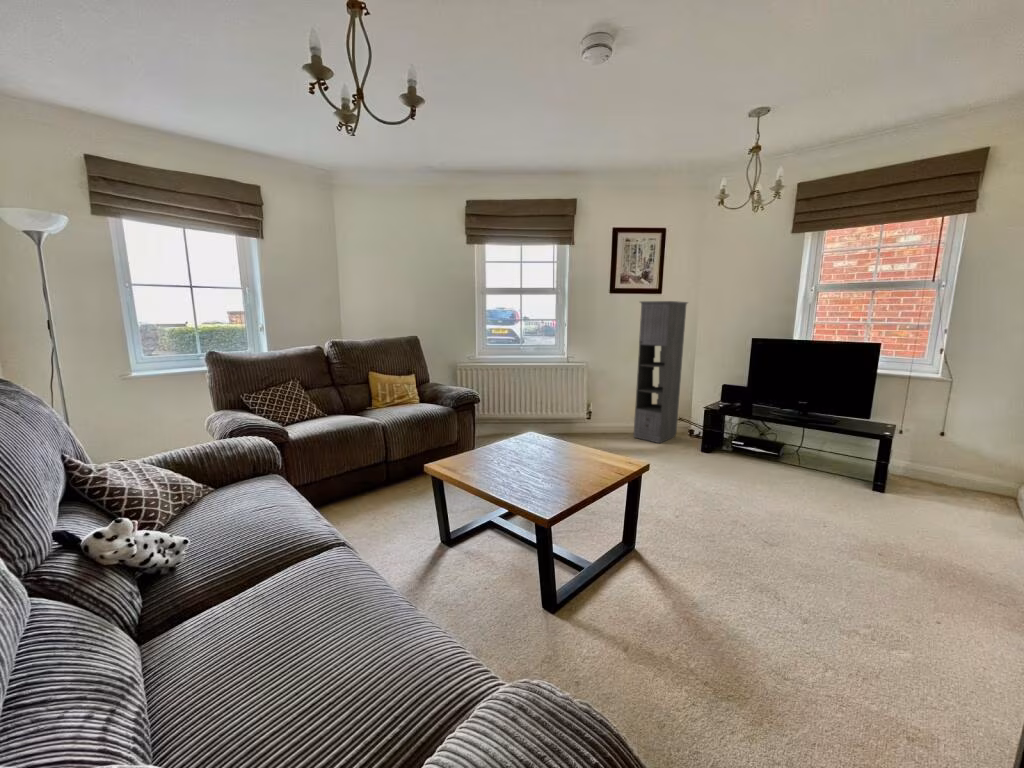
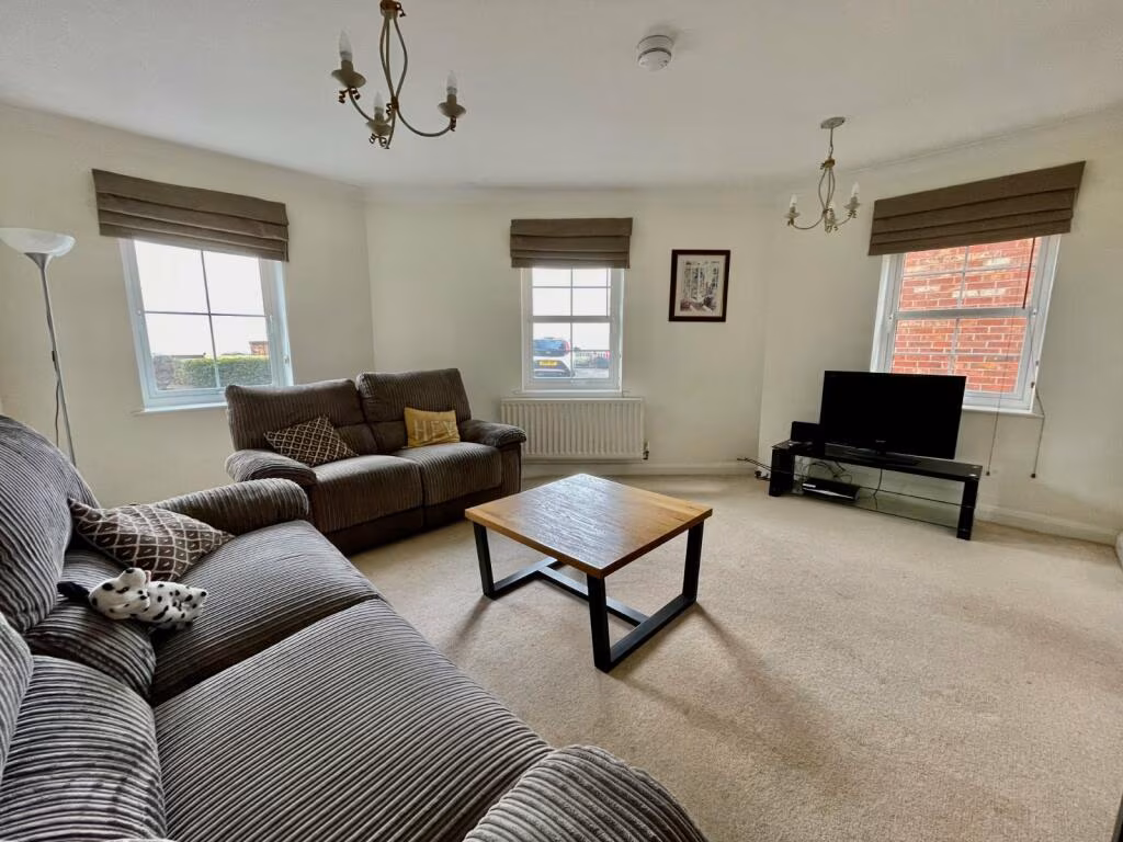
- storage cabinet [632,300,690,444]
